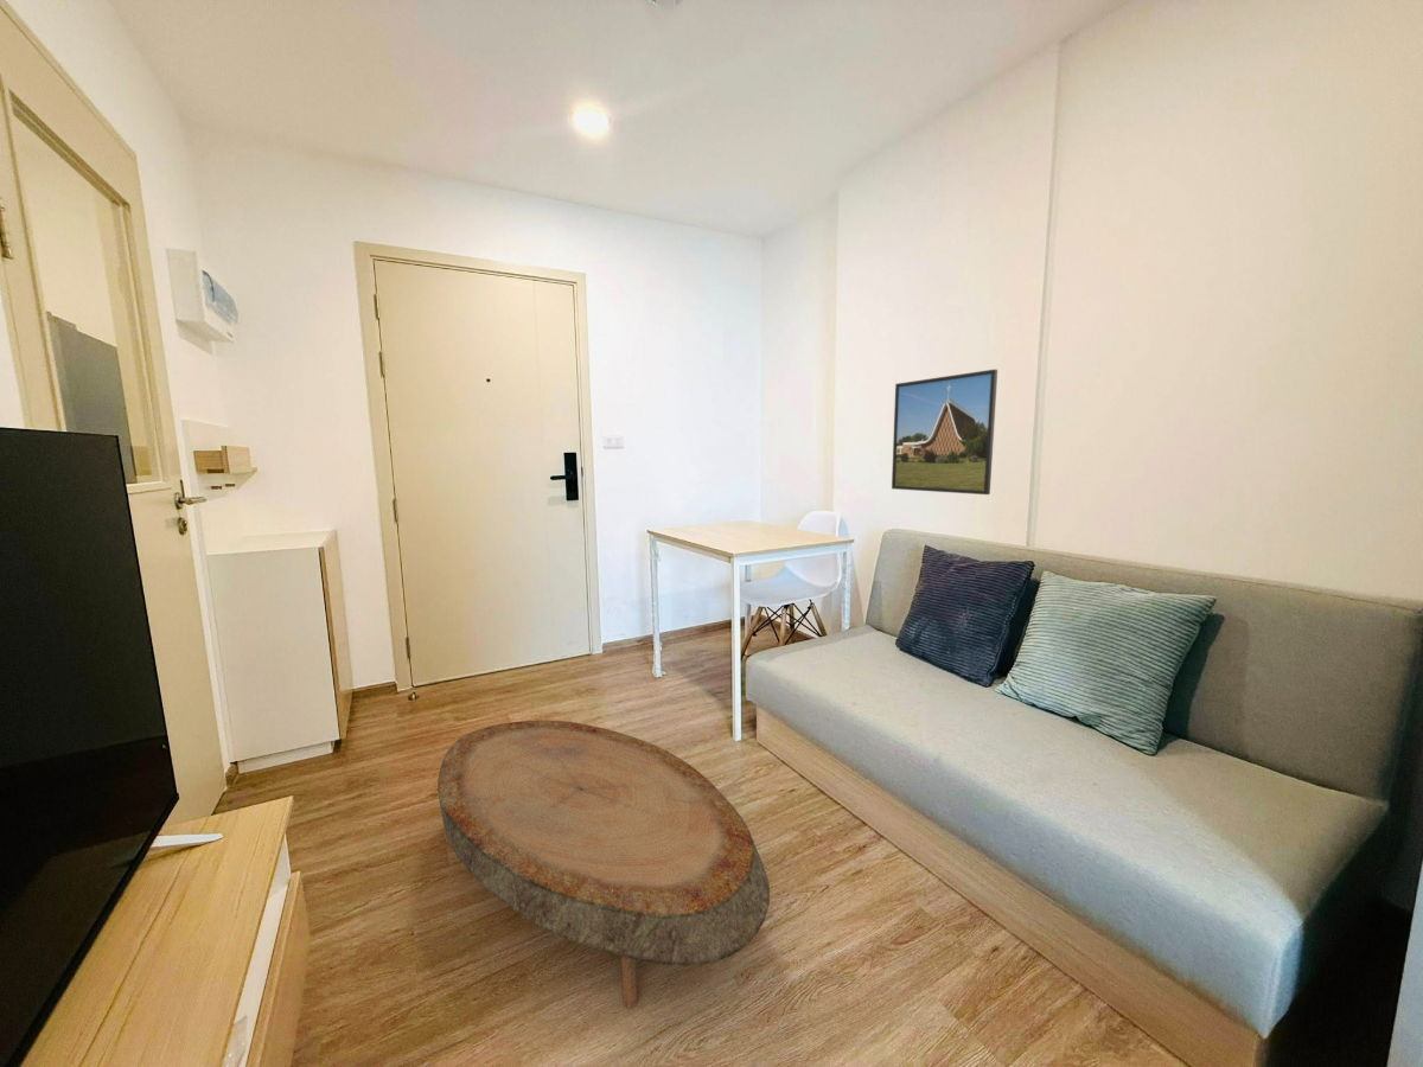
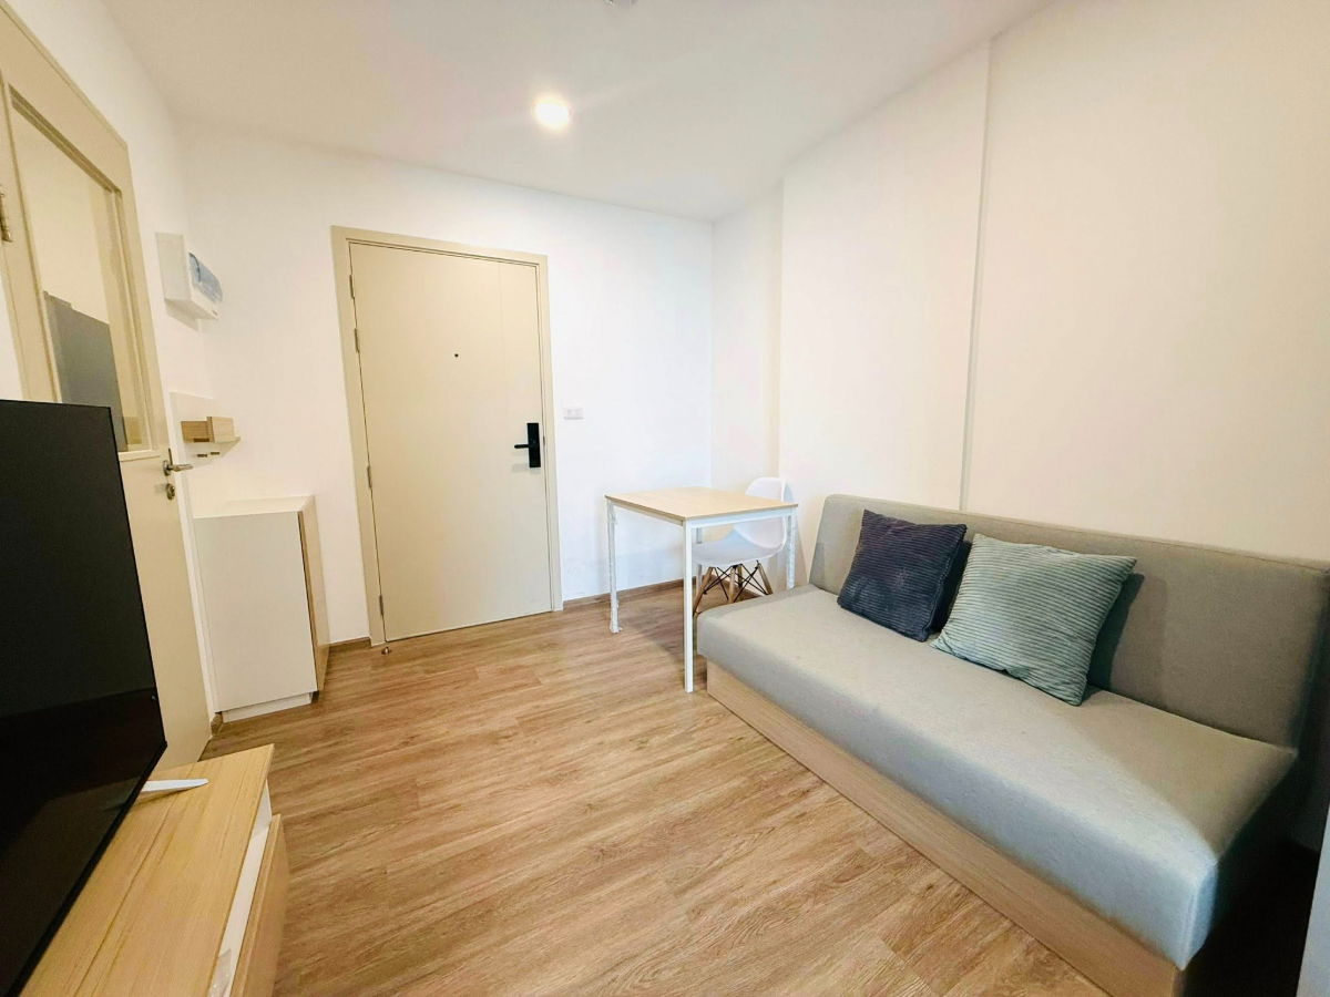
- coffee table [436,720,771,1010]
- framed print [891,368,998,496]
